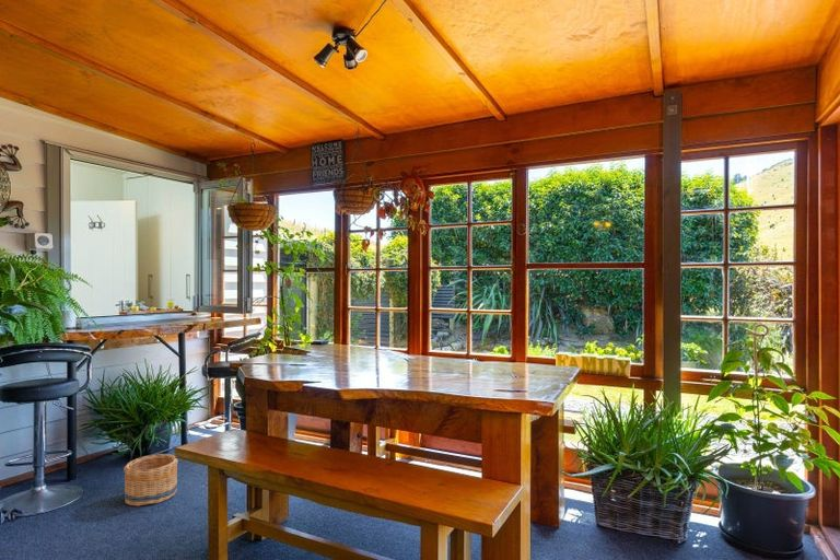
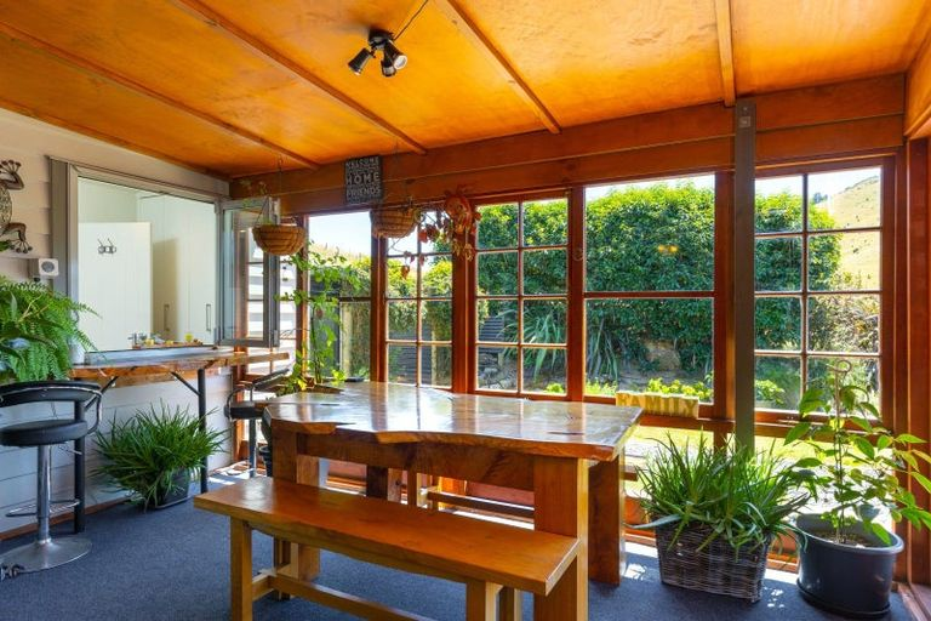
- basket [122,453,179,508]
